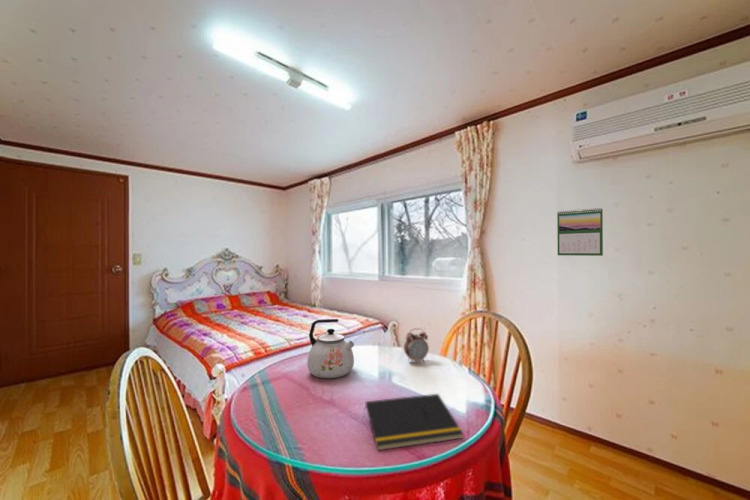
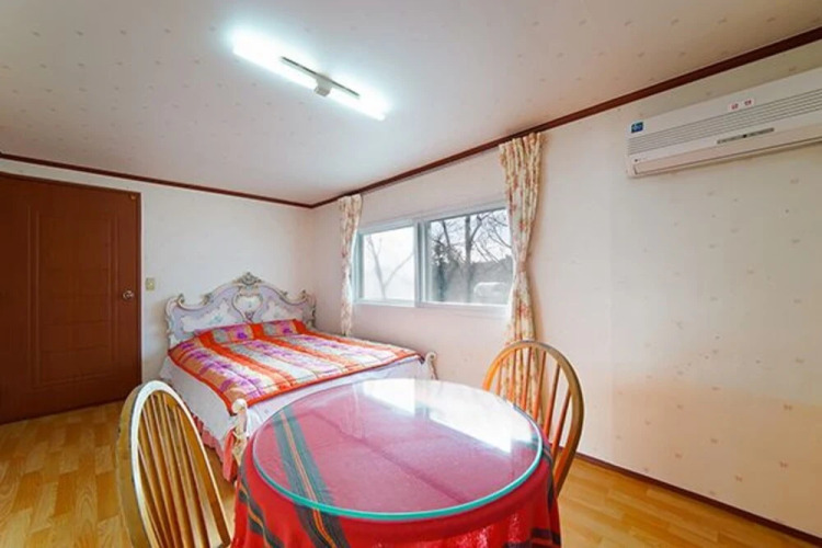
- notepad [363,393,464,451]
- alarm clock [403,327,430,364]
- calendar [556,207,604,257]
- kettle [306,318,355,379]
